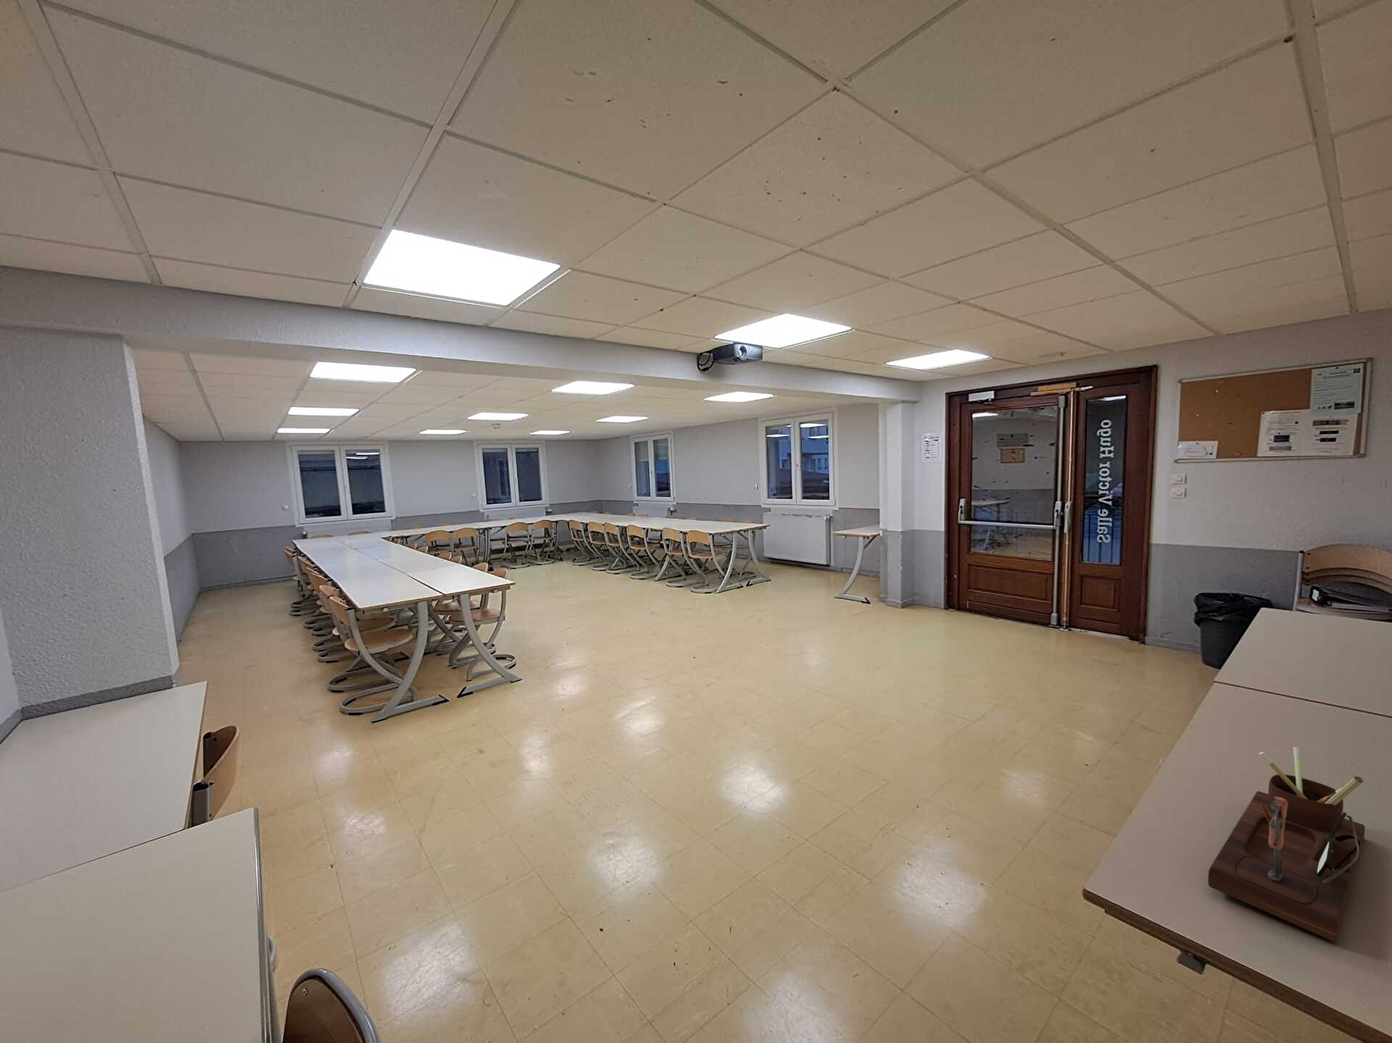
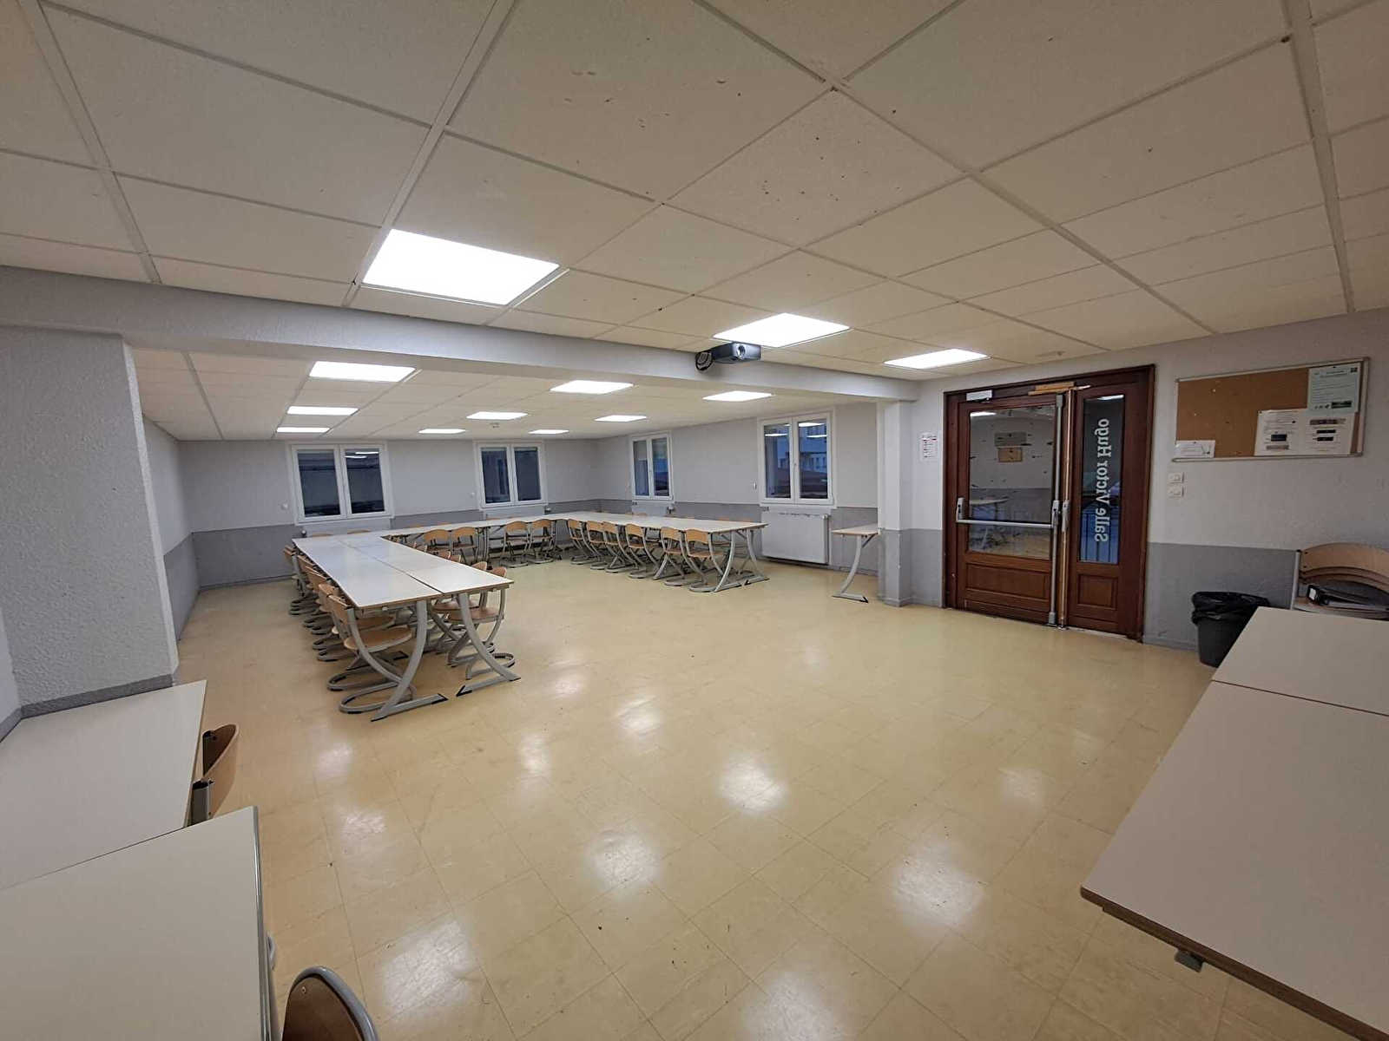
- desk organizer [1208,746,1366,943]
